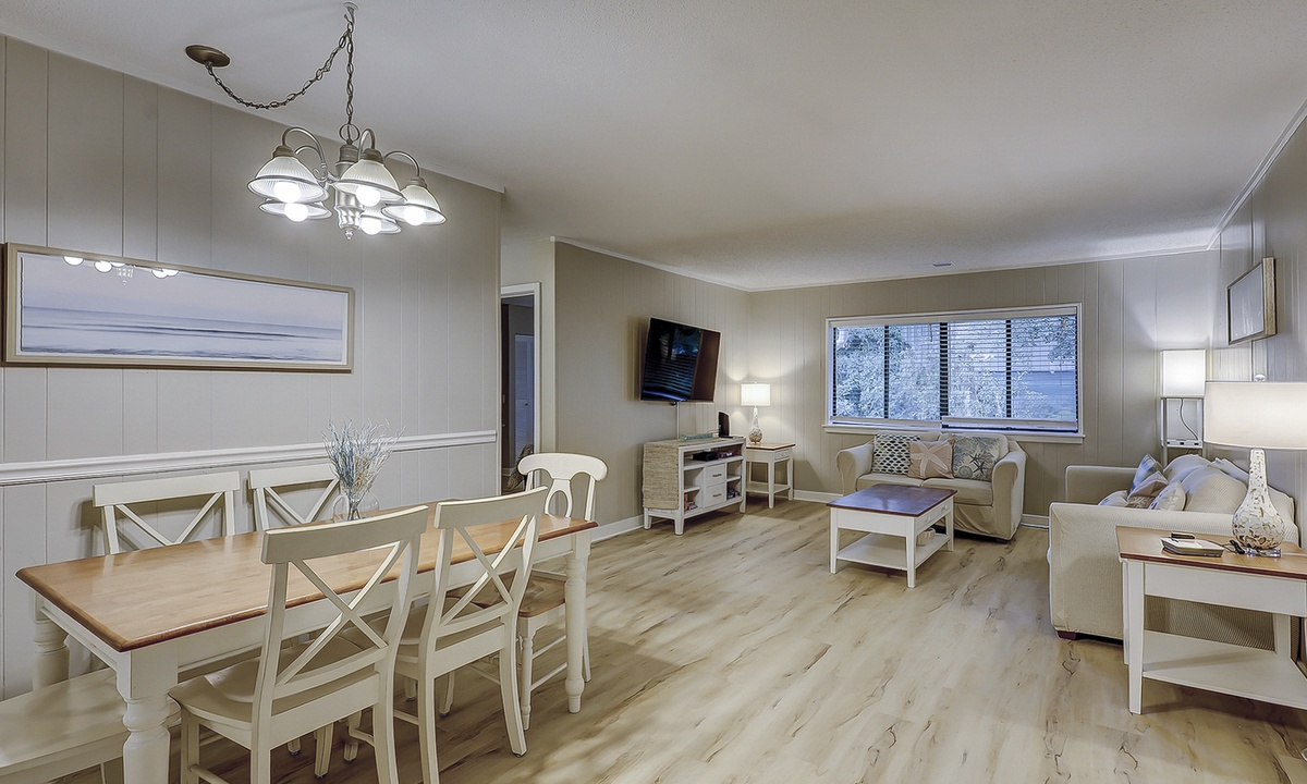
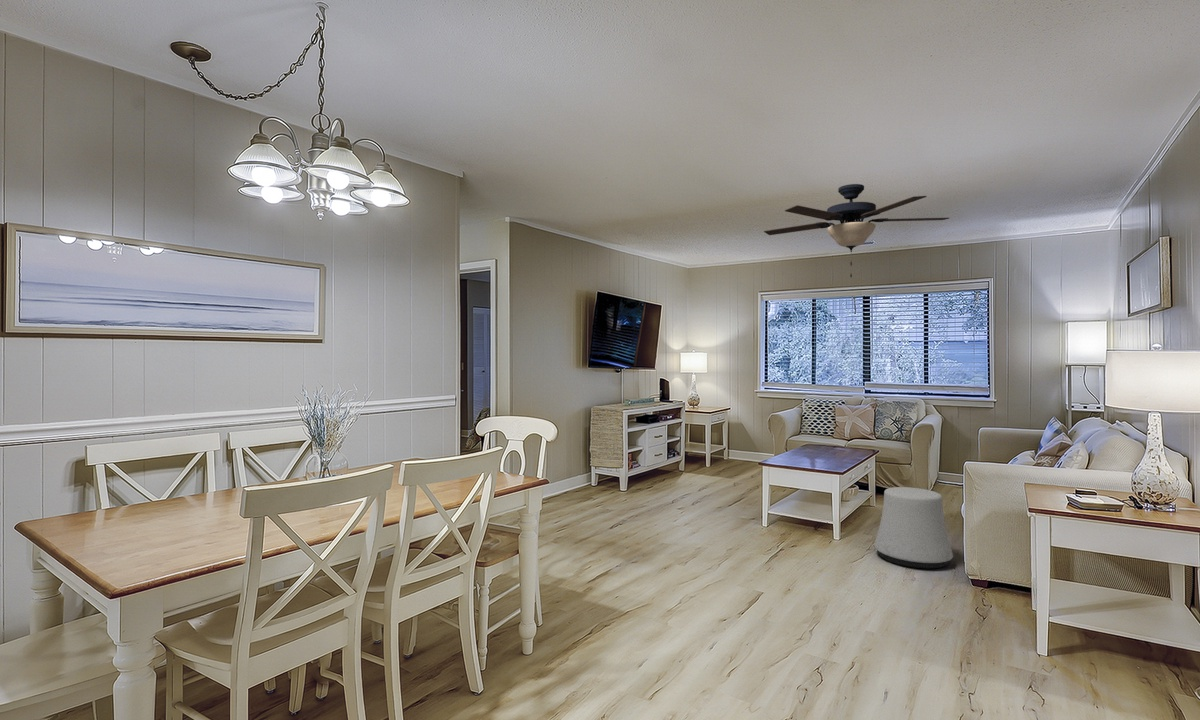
+ ceiling fan [763,183,950,278]
+ stool [873,486,954,570]
